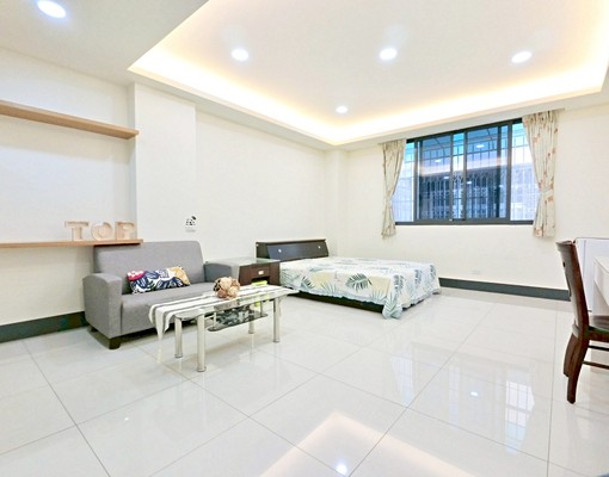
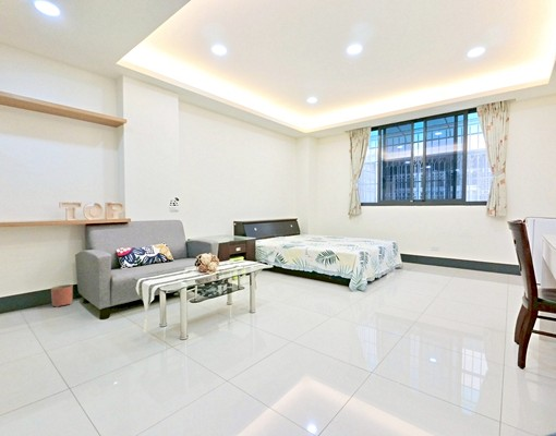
+ planter [50,283,74,308]
